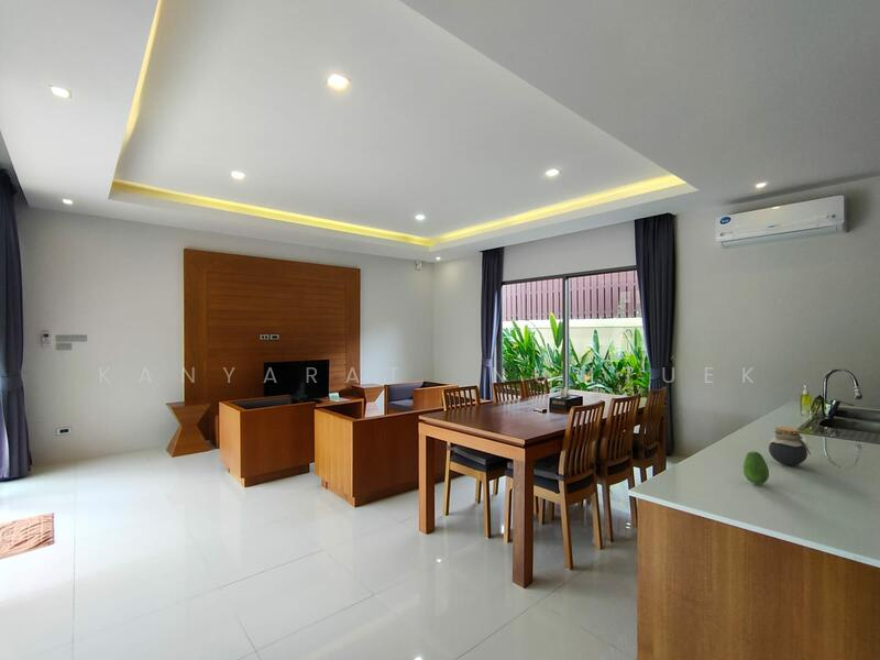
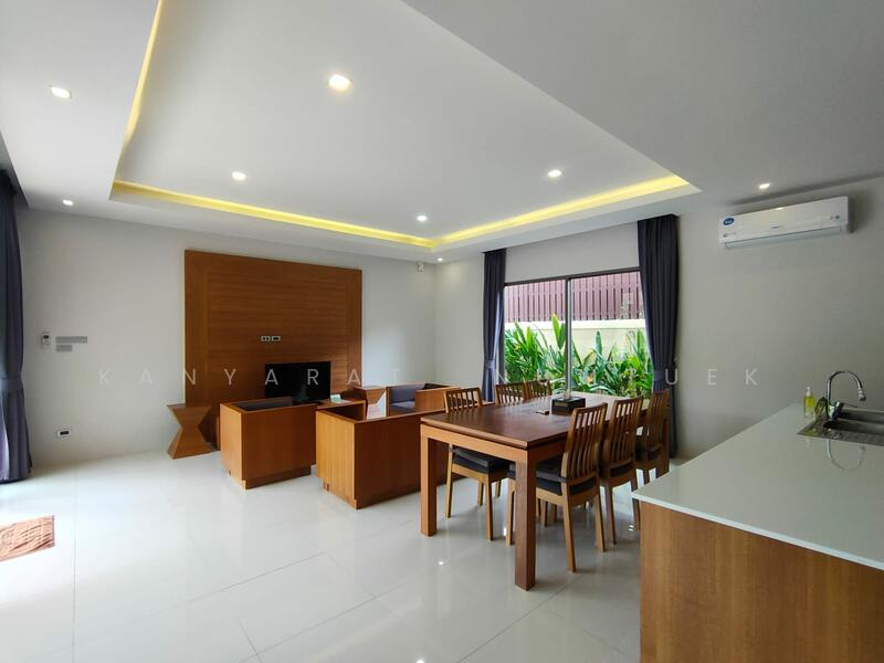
- fruit [743,450,770,485]
- jar [768,426,812,466]
